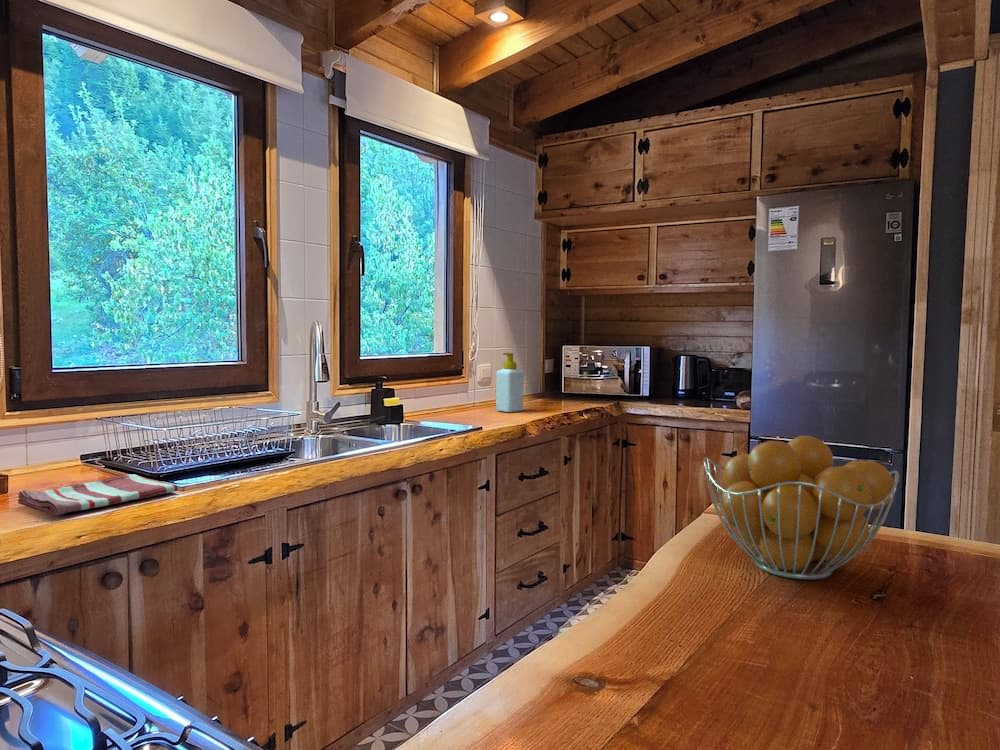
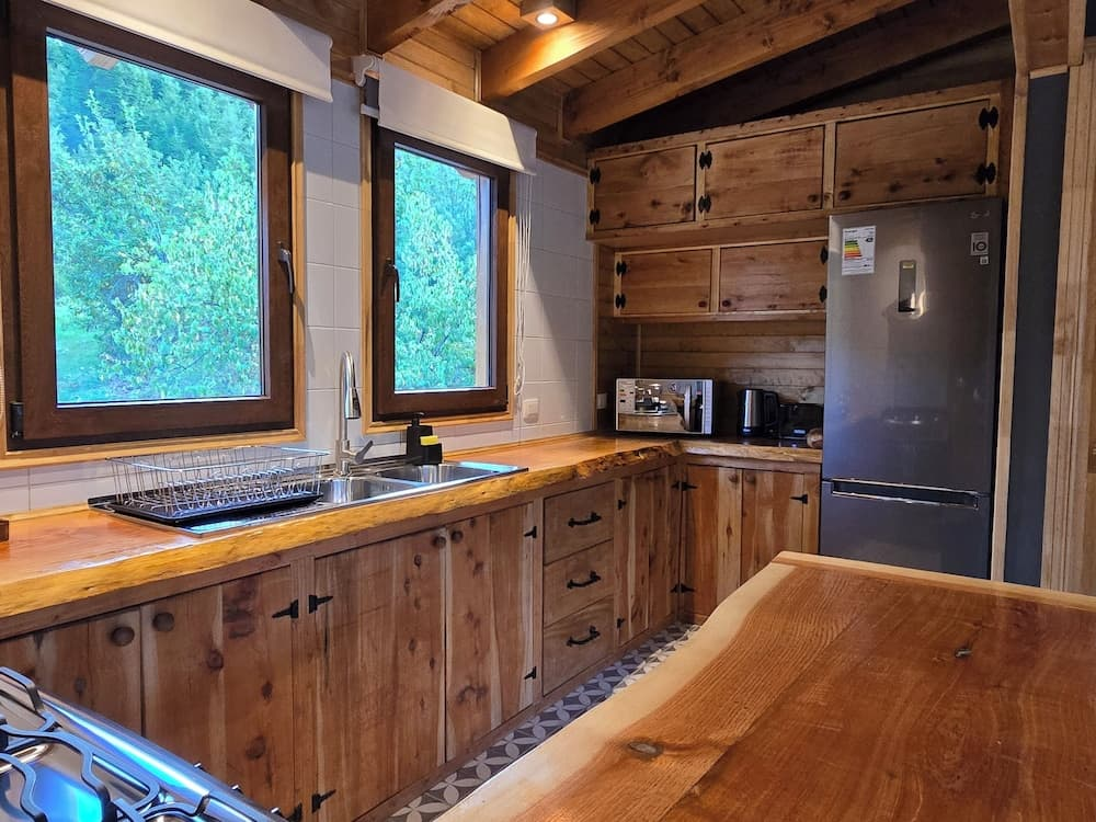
- fruit basket [702,435,900,581]
- dish towel [17,473,179,516]
- soap bottle [495,352,524,413]
